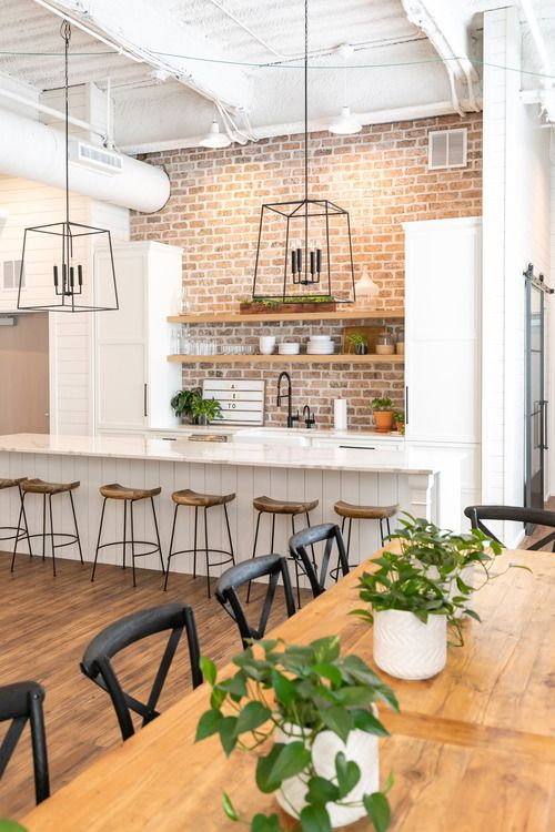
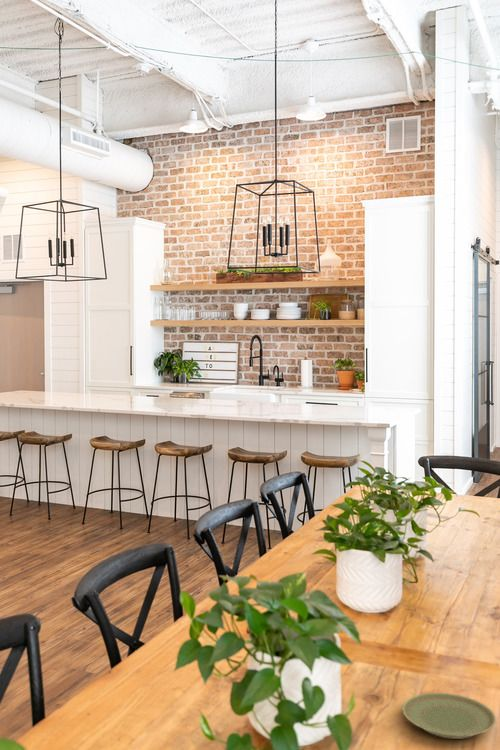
+ plate [401,692,497,740]
